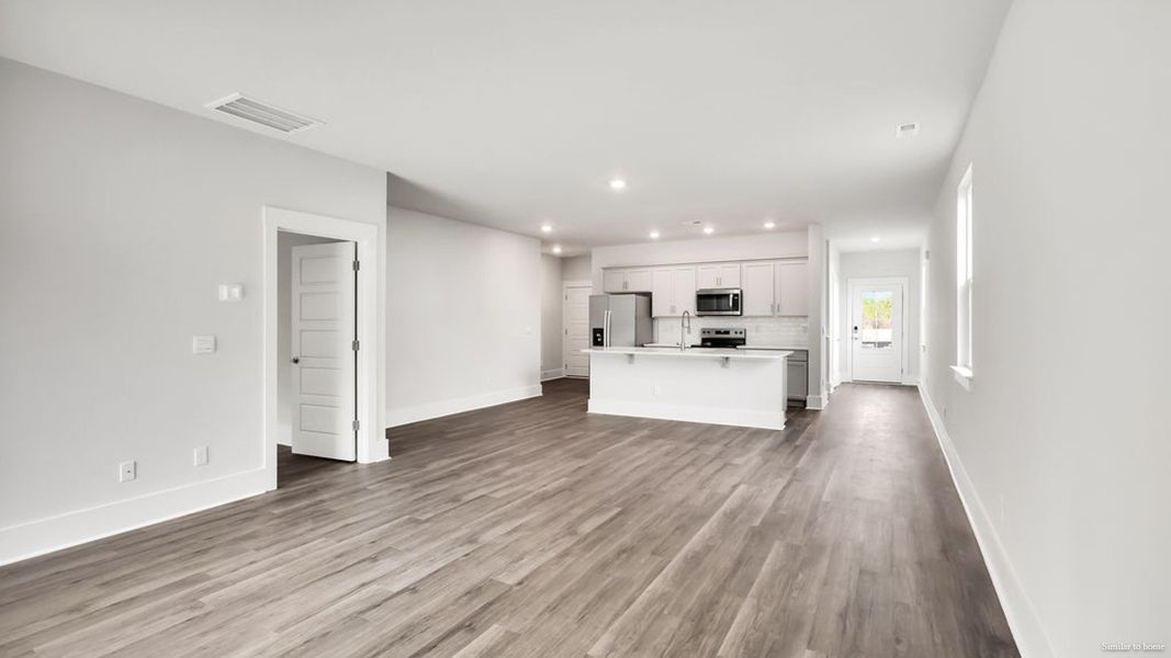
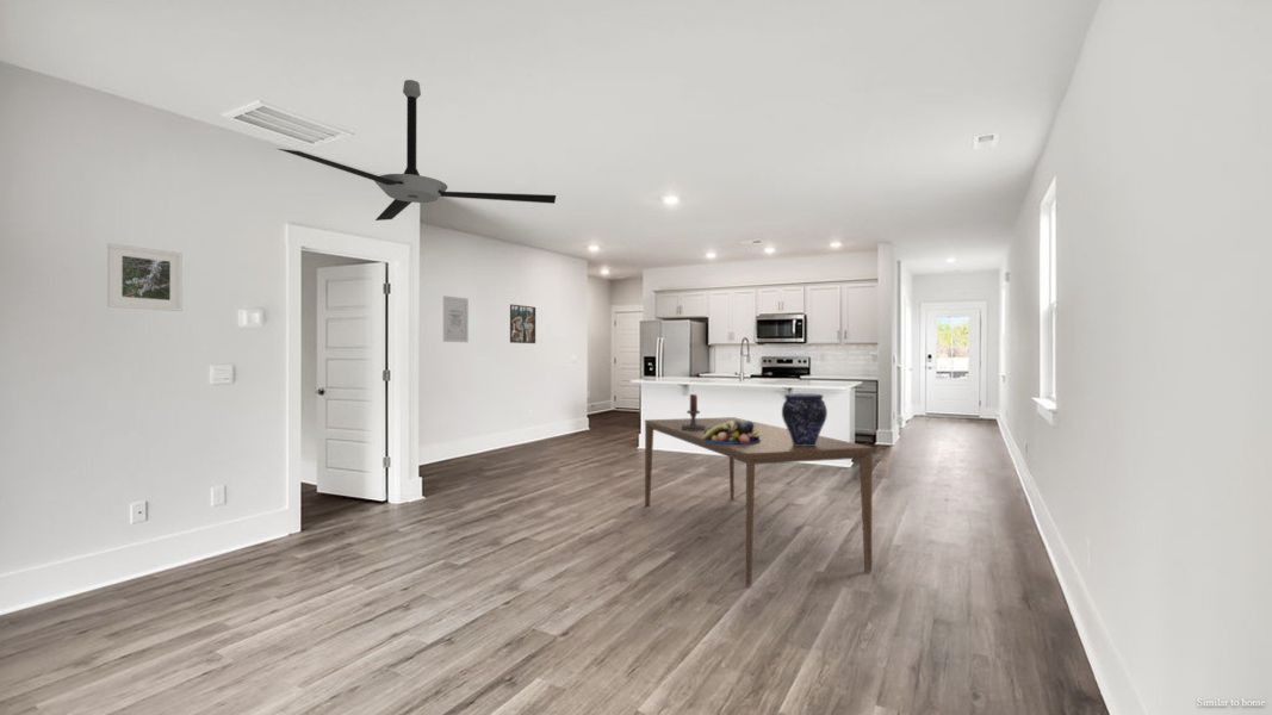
+ candle holder [675,393,706,430]
+ ceiling fan [278,79,557,222]
+ dining table [644,416,874,587]
+ wall art [442,294,470,343]
+ fruit bowl [703,419,761,443]
+ vase [781,392,829,446]
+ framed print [106,242,184,312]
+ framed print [509,303,536,344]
